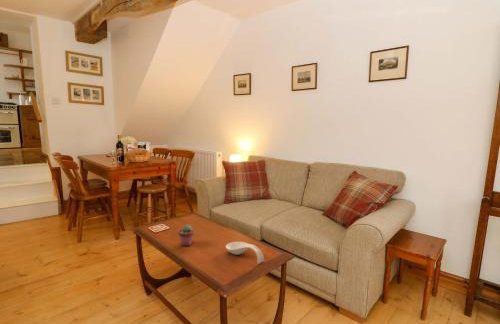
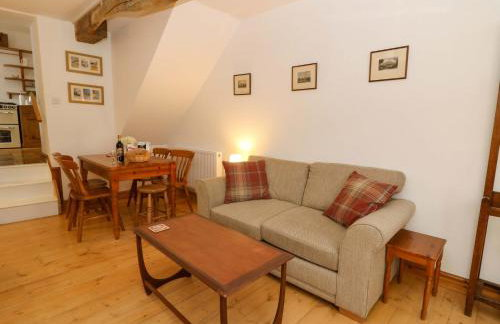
- potted succulent [177,224,195,247]
- spoon rest [225,241,265,265]
